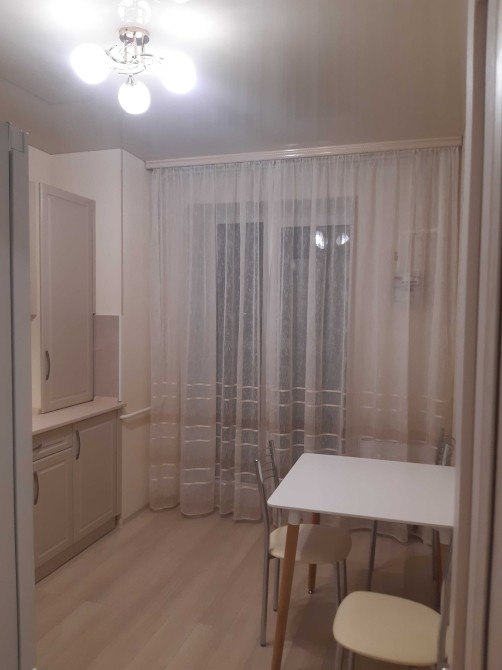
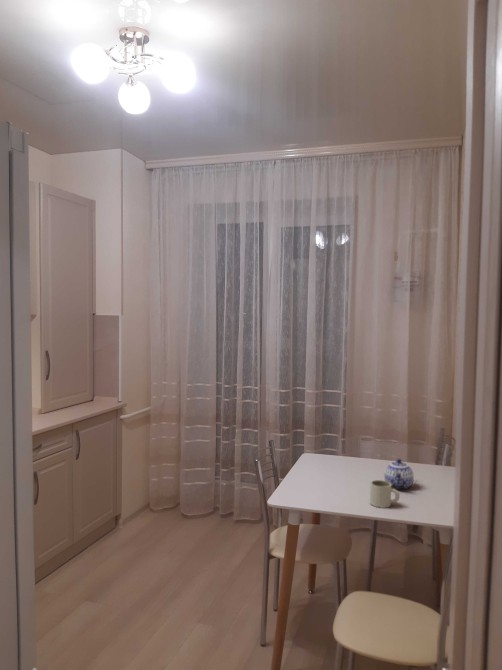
+ mug [369,479,401,509]
+ teapot [383,458,415,490]
